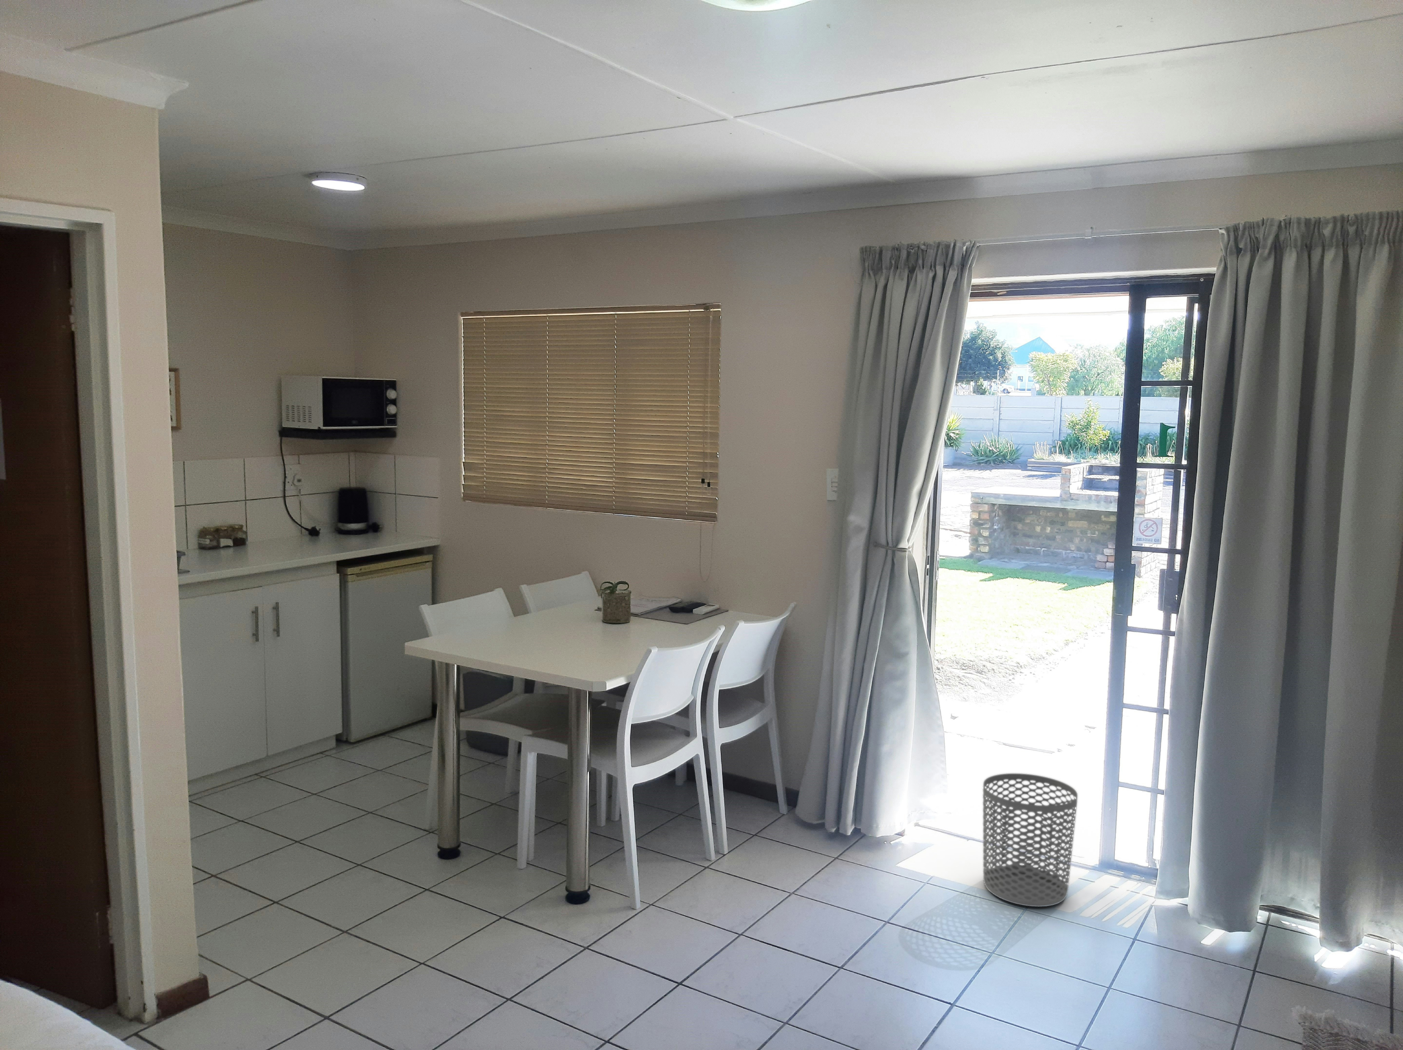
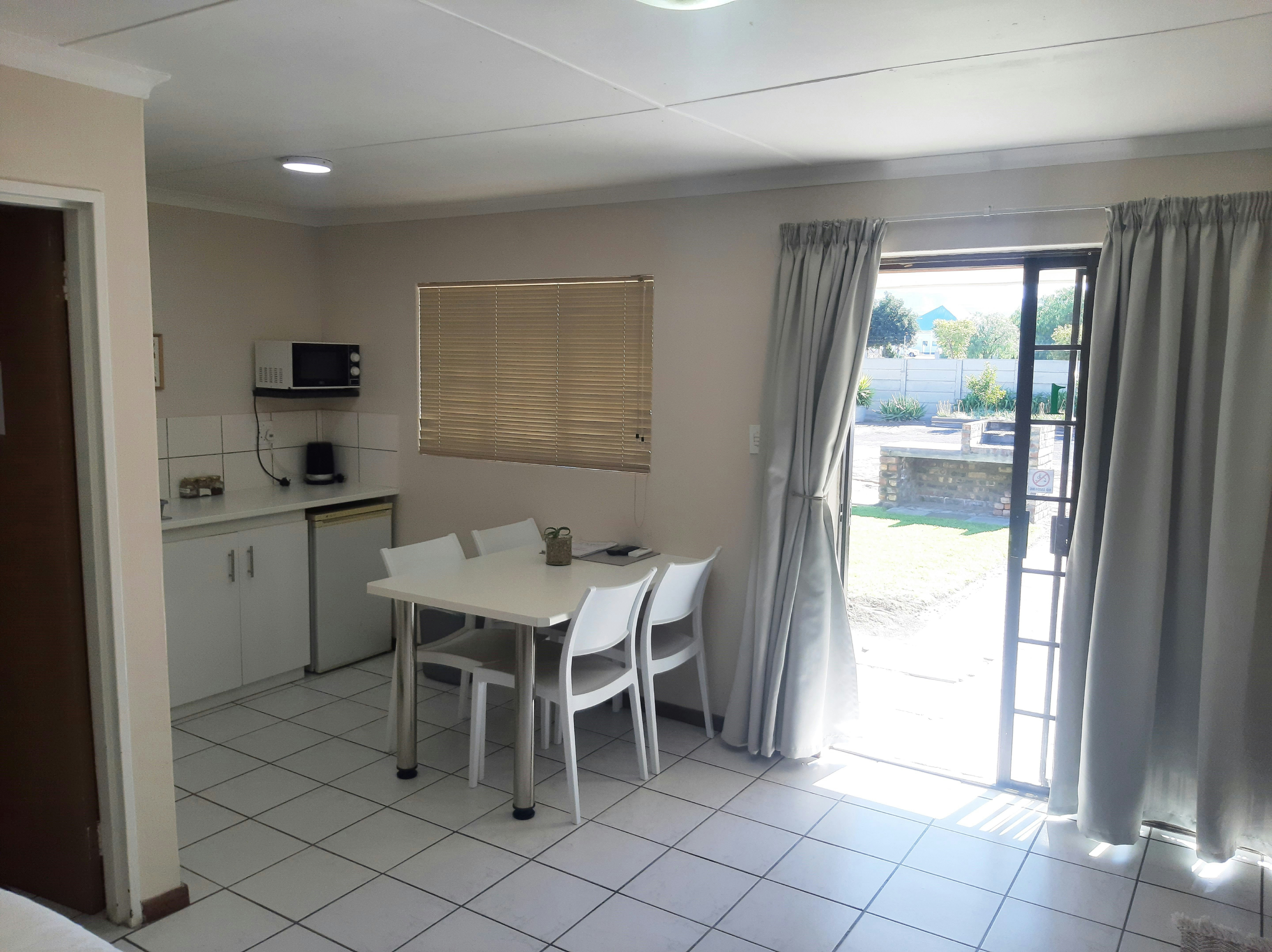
- waste bin [983,773,1078,908]
